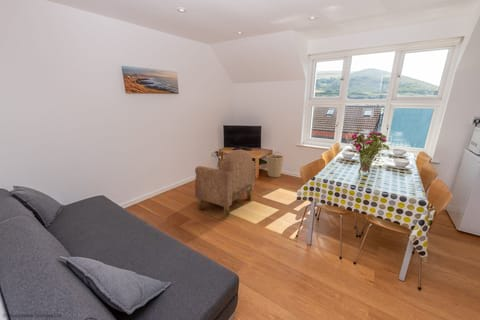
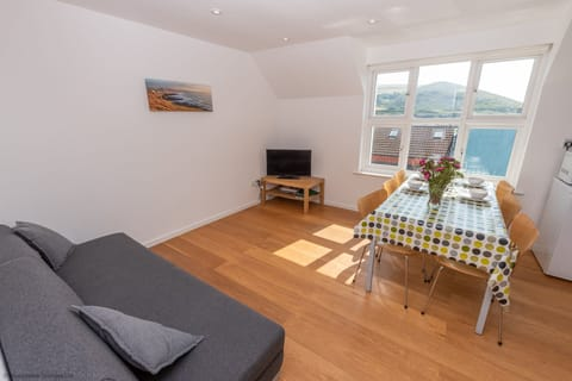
- armchair [194,148,256,218]
- basket [265,151,284,178]
